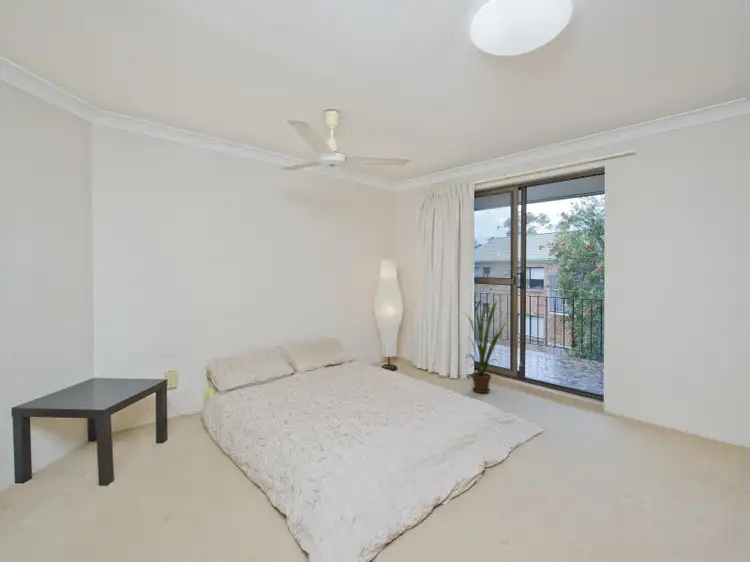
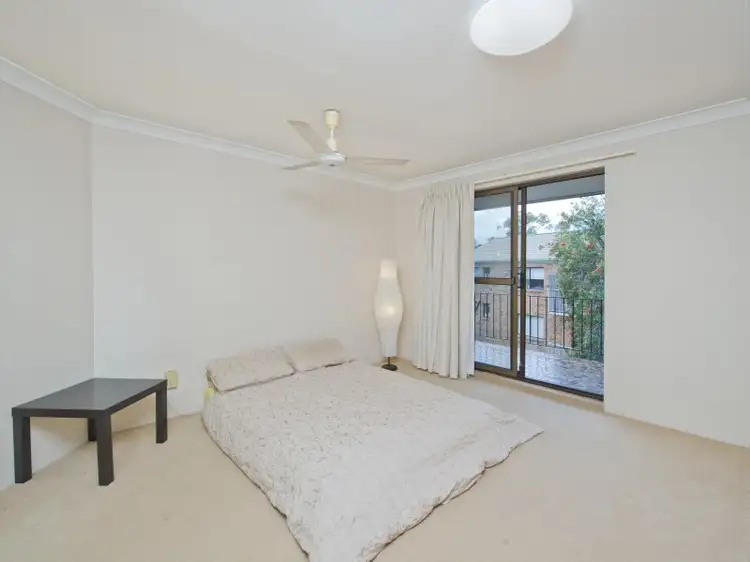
- house plant [461,300,510,394]
